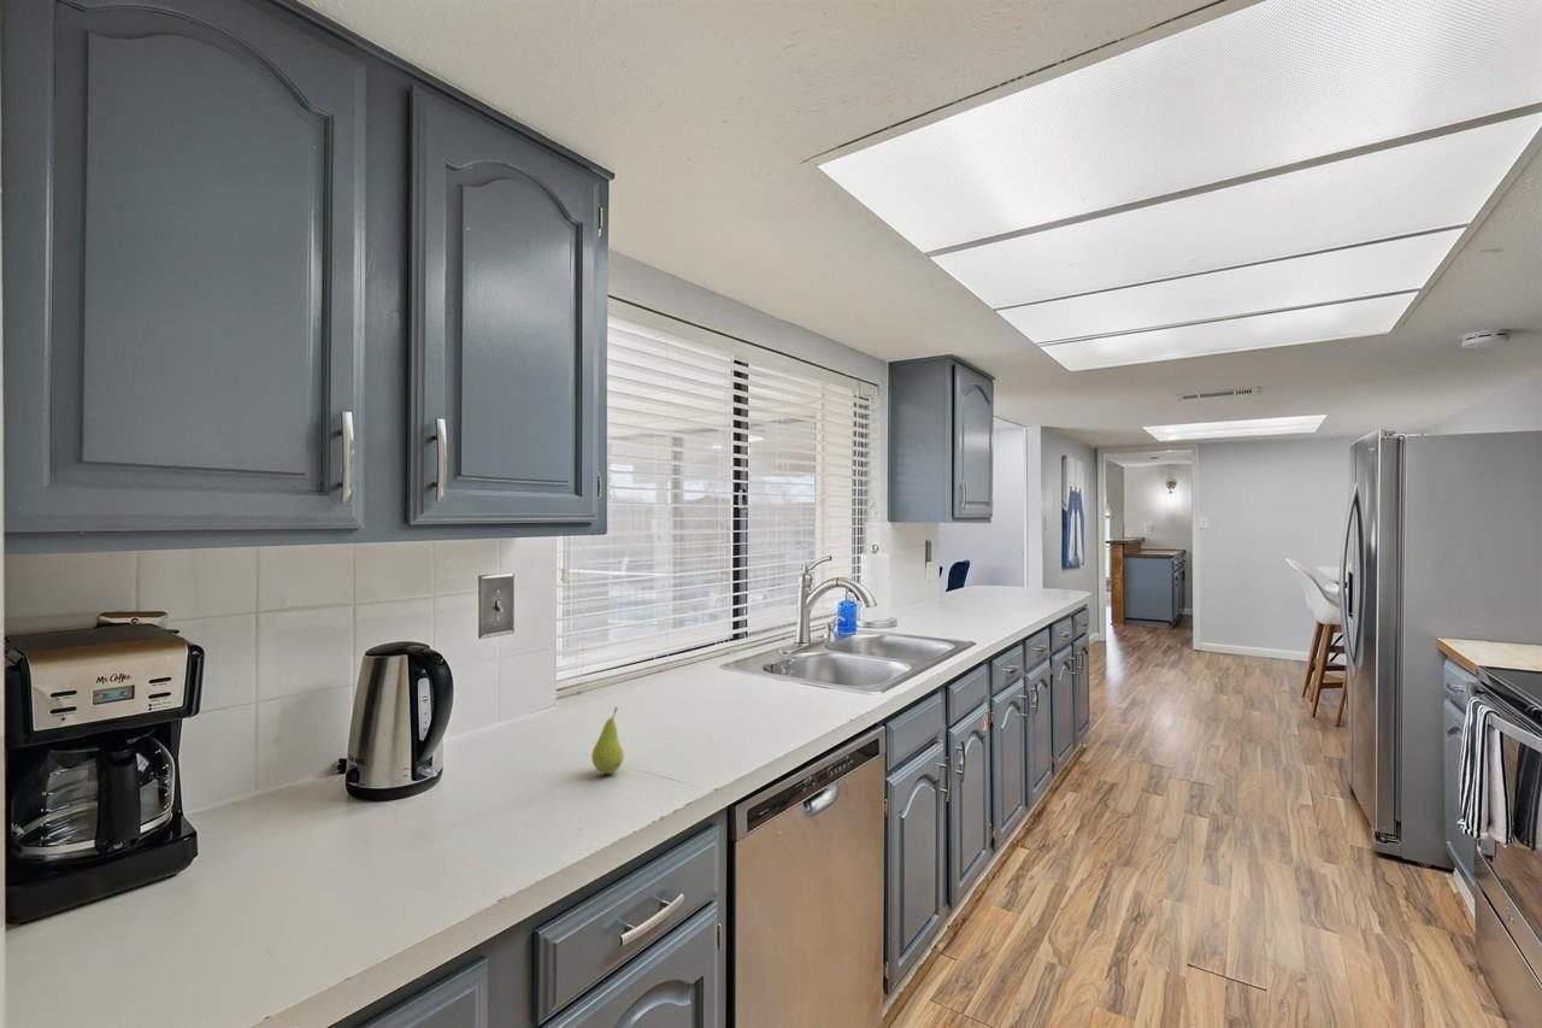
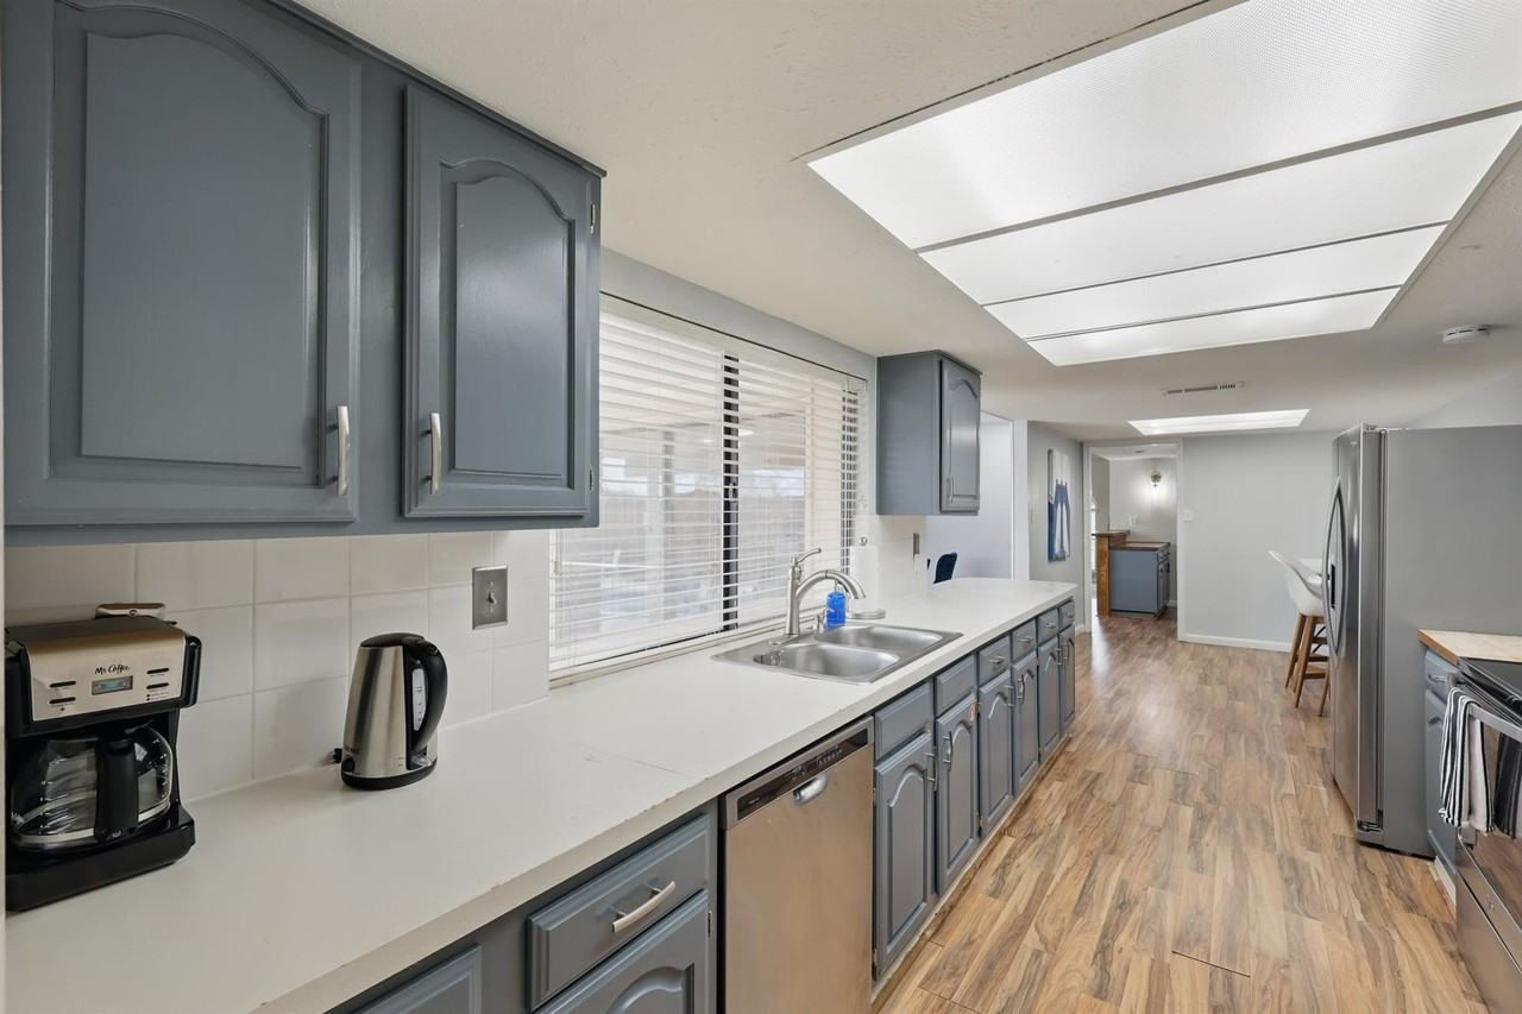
- fruit [590,706,625,775]
